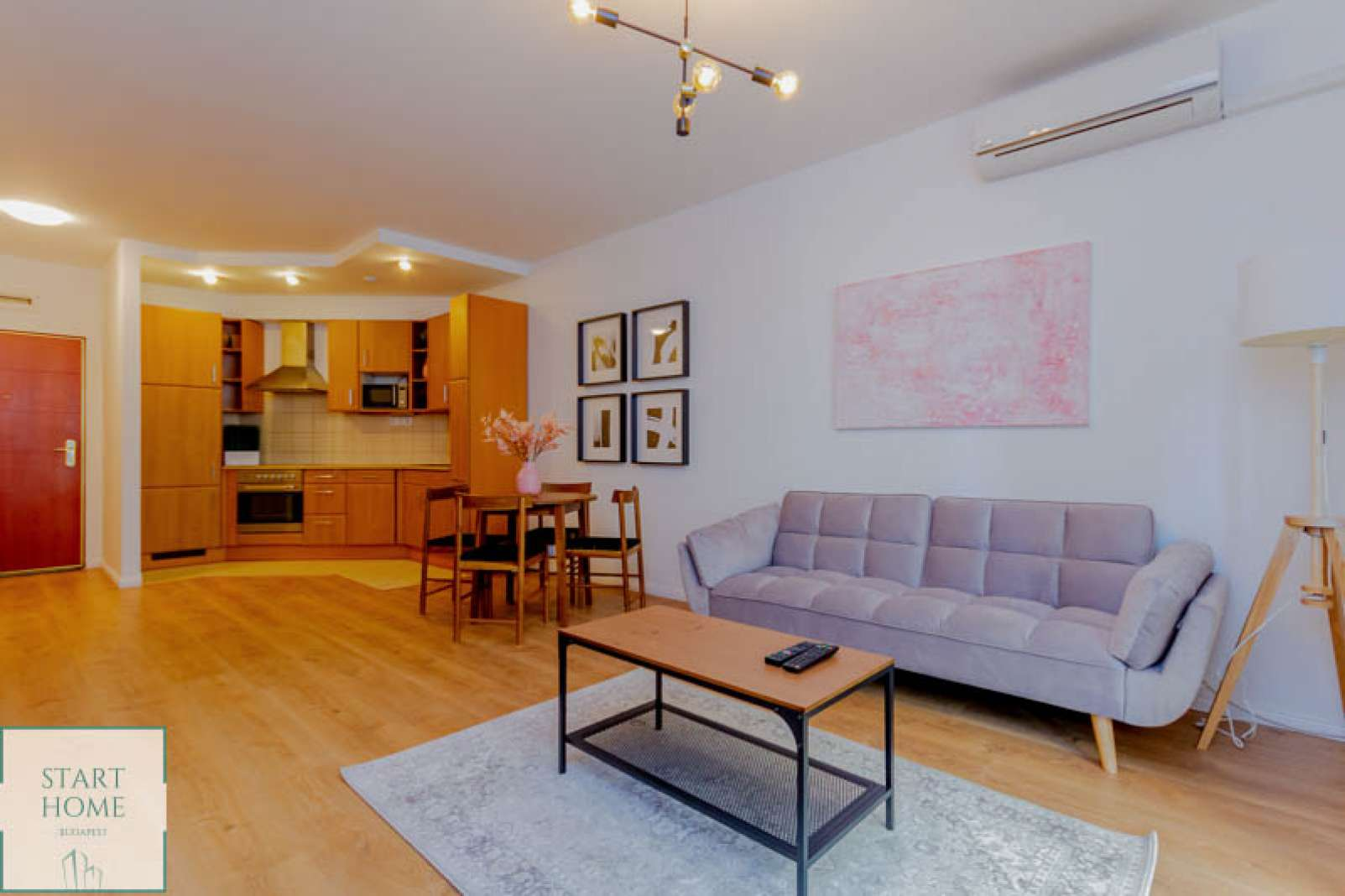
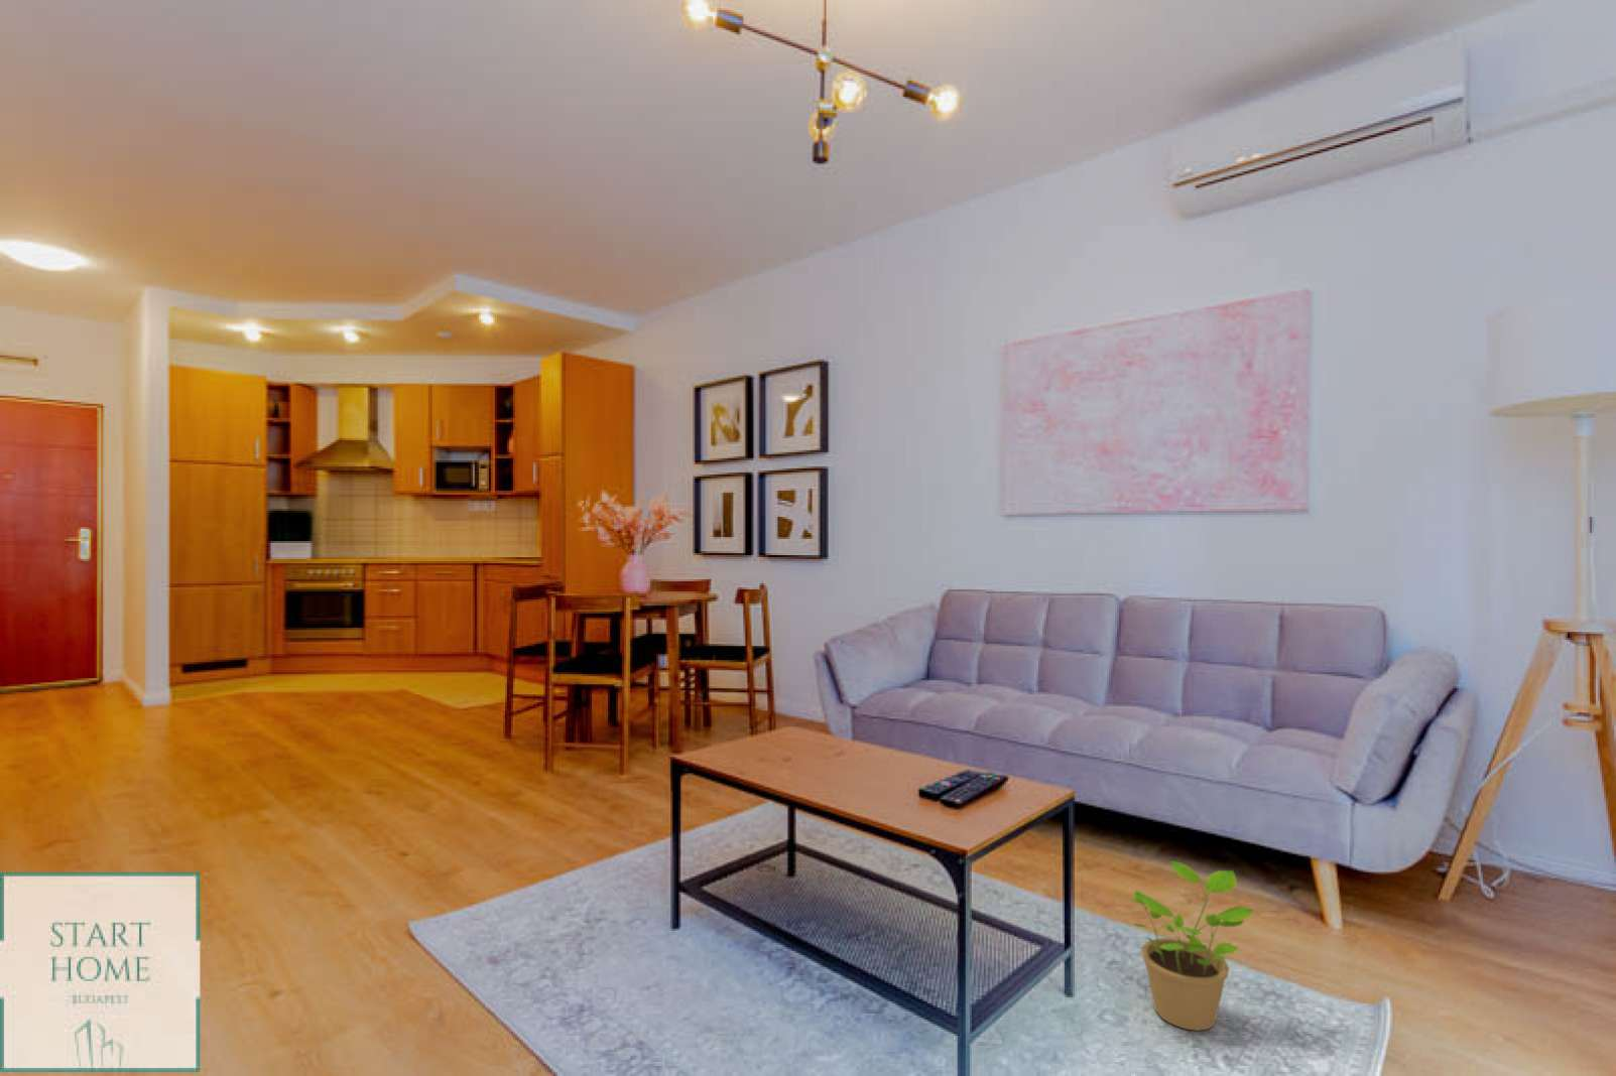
+ potted plant [1123,860,1256,1032]
